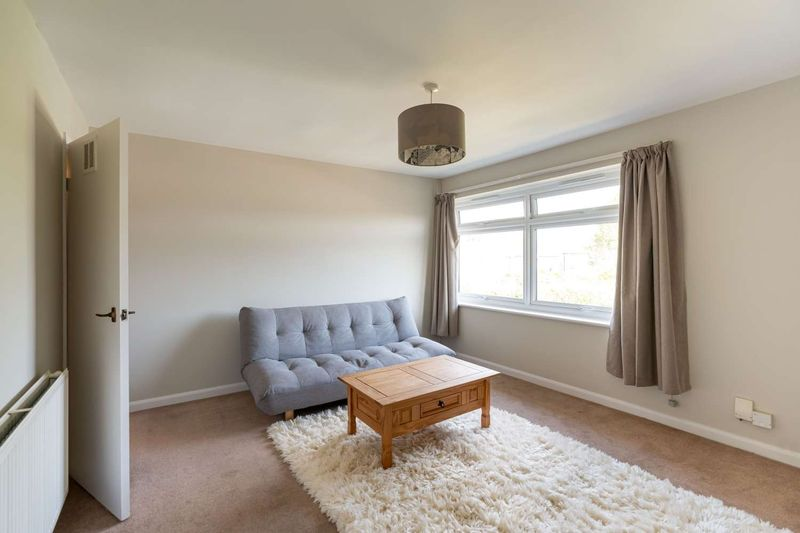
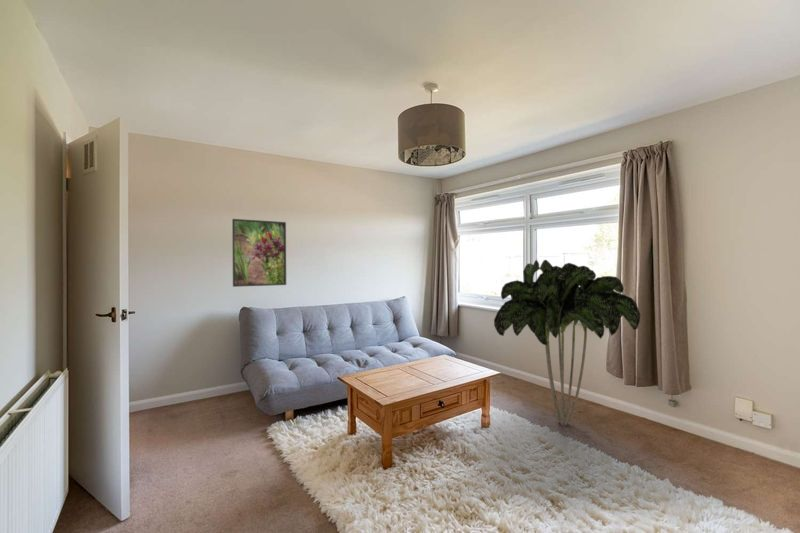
+ indoor plant [493,259,641,426]
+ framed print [231,218,287,288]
